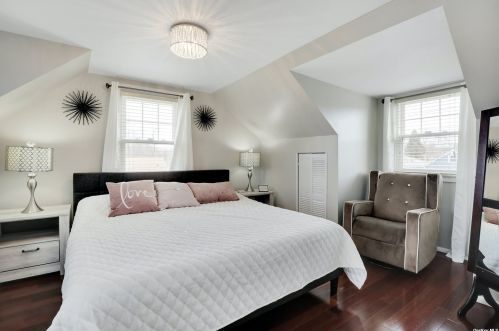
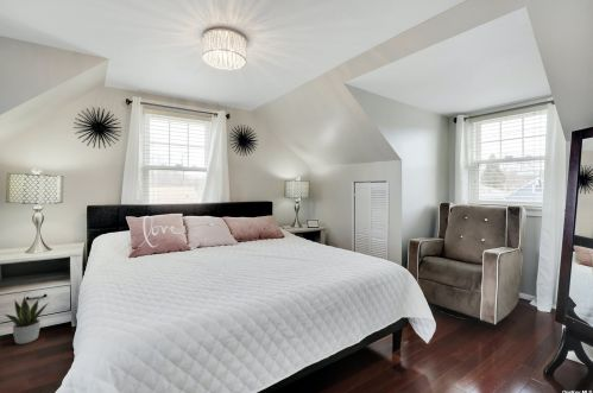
+ potted plant [4,296,50,346]
